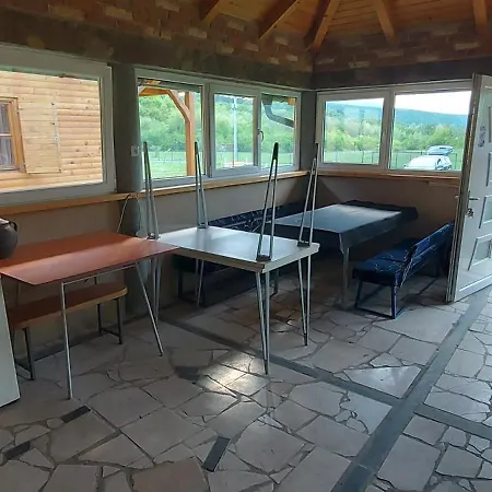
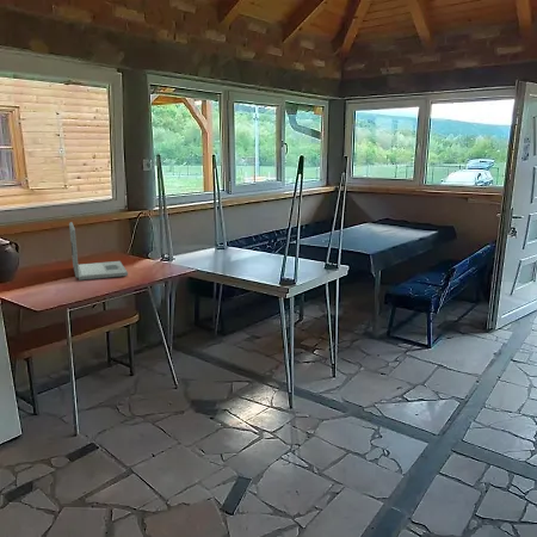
+ laptop [68,221,129,282]
